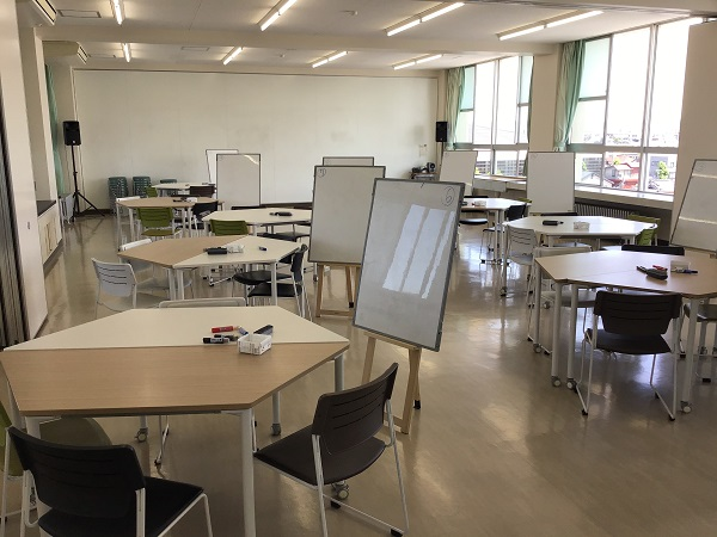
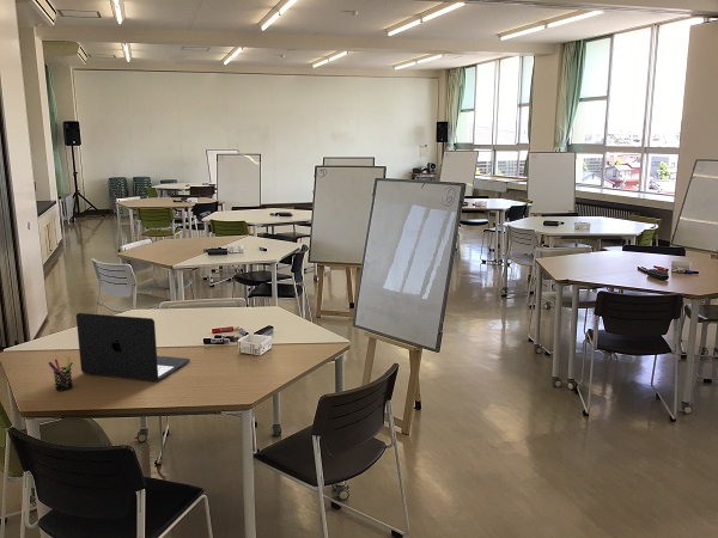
+ pen holder [47,355,74,392]
+ laptop [75,312,191,383]
